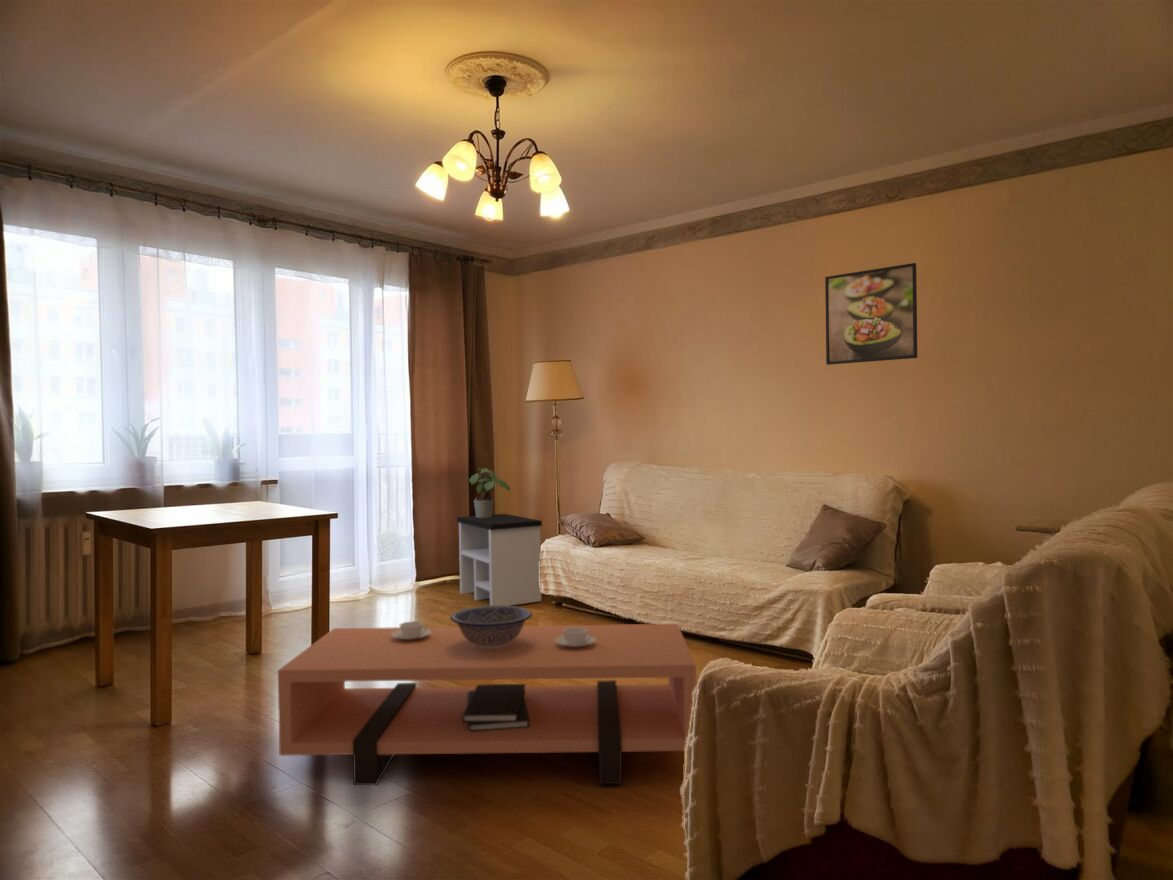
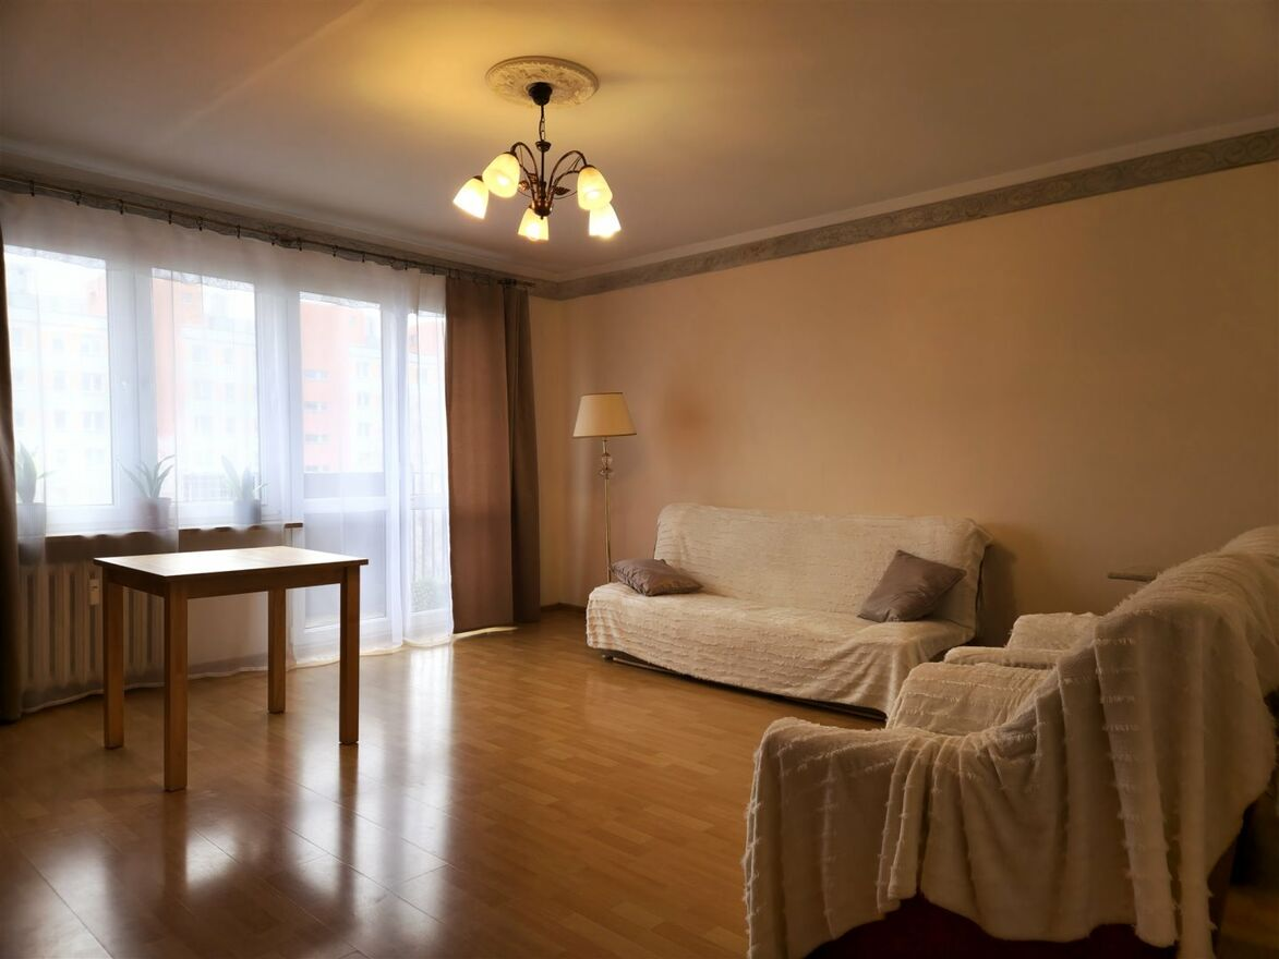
- decorative bowl [449,605,533,650]
- coffee table [277,620,697,786]
- potted plant [468,467,511,518]
- side table [456,513,543,606]
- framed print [824,262,918,366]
